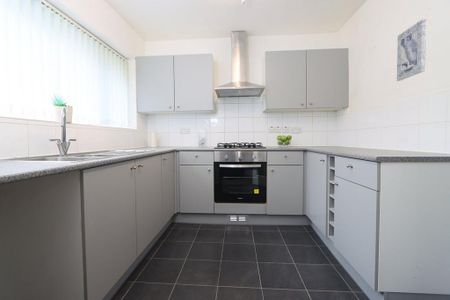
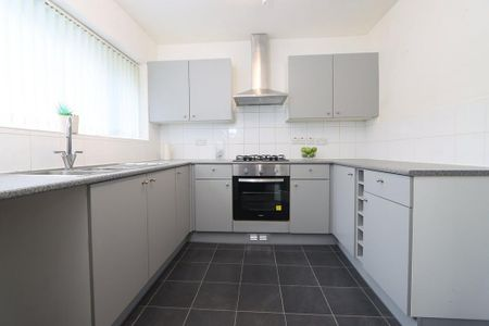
- wall art [396,18,427,82]
